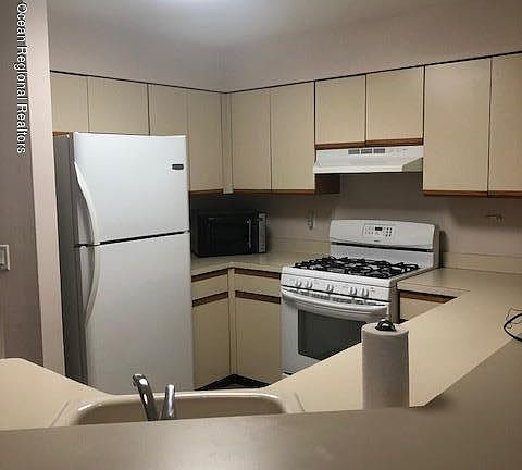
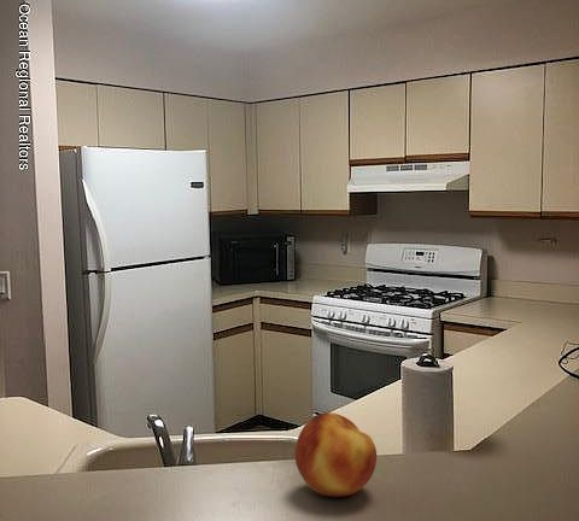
+ fruit [294,411,378,498]
